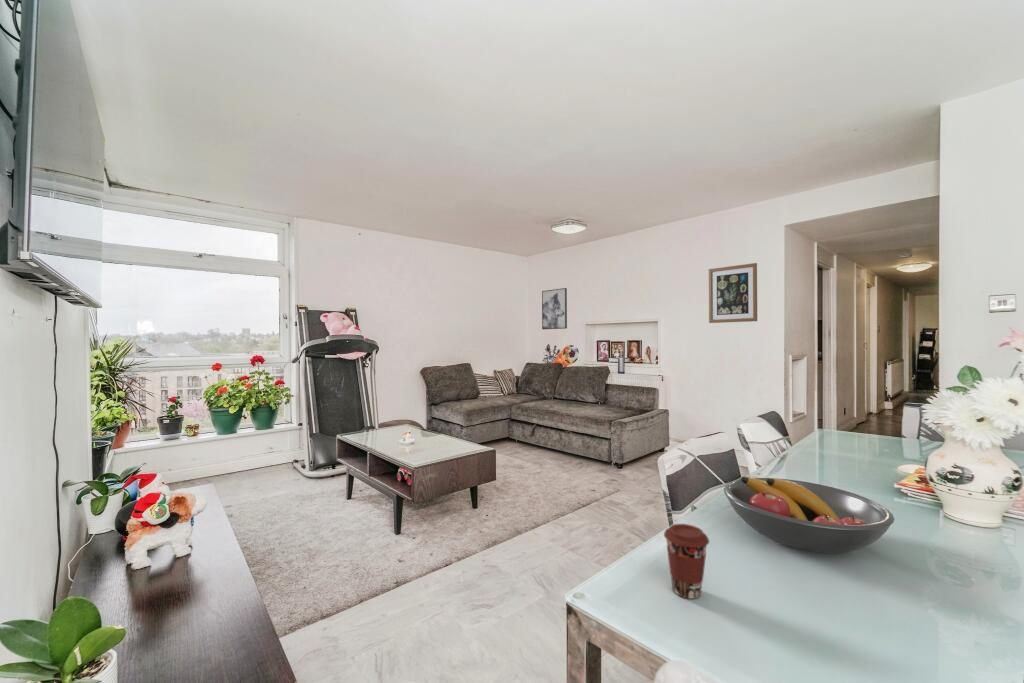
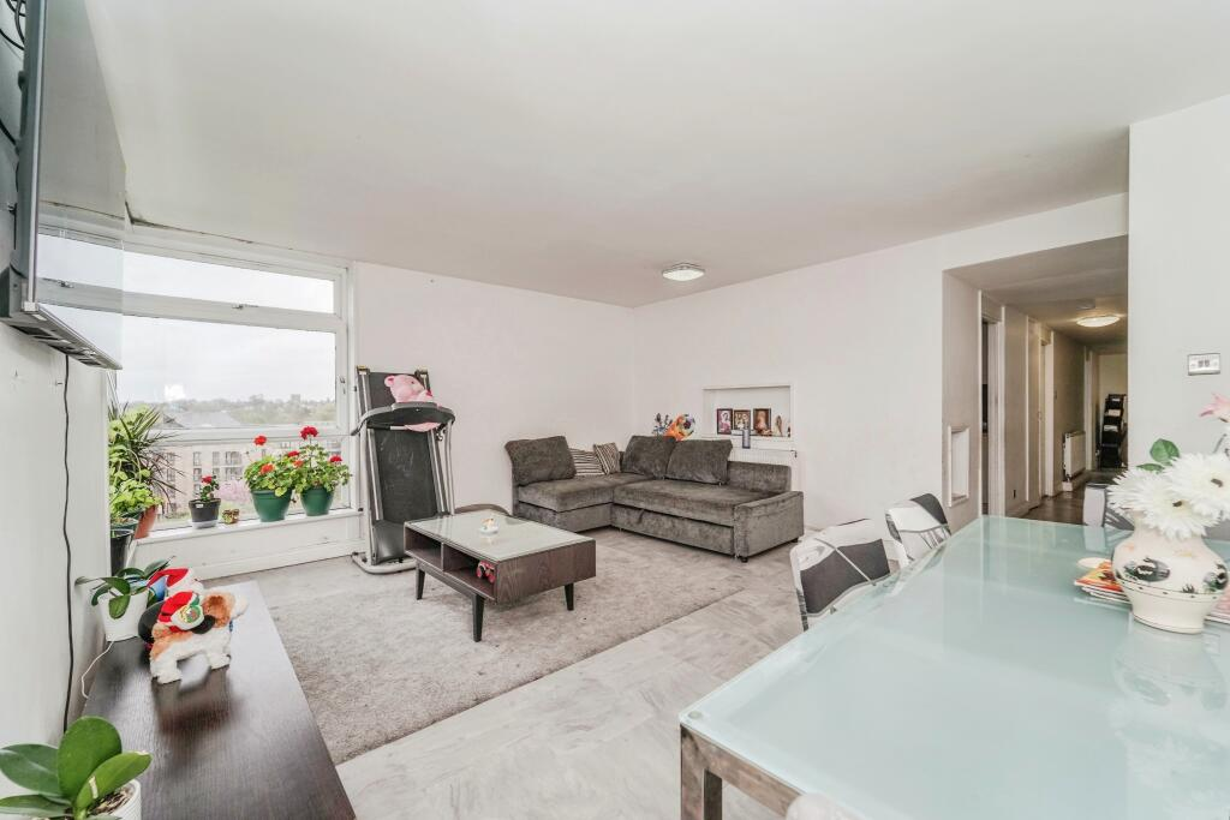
- wall art [541,287,568,330]
- fruit bowl [723,476,895,554]
- coffee cup [663,523,710,600]
- wall art [708,262,758,324]
